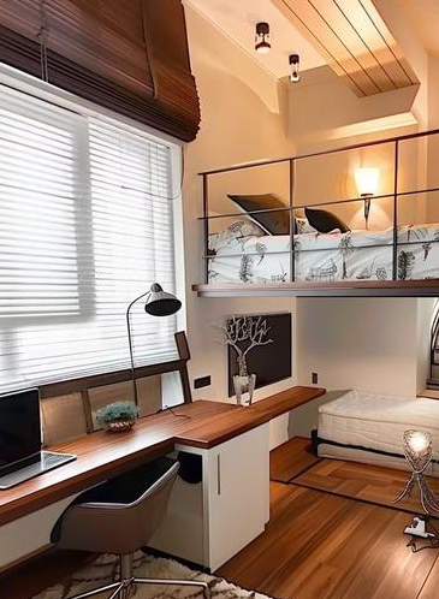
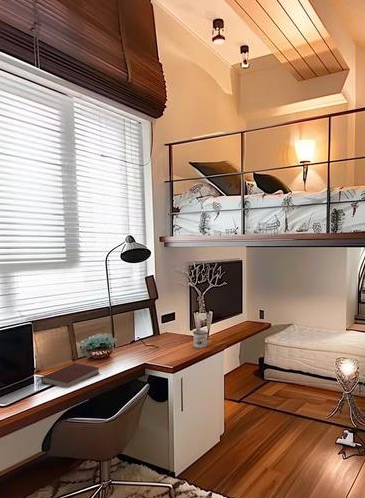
+ mug [192,329,213,349]
+ notebook [40,362,100,388]
